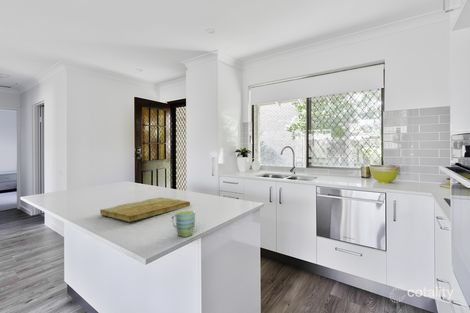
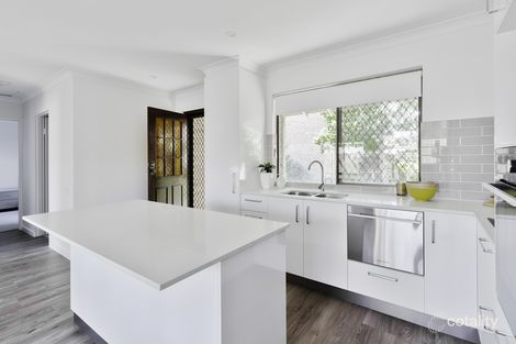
- mug [171,209,196,238]
- cutting board [99,196,191,223]
